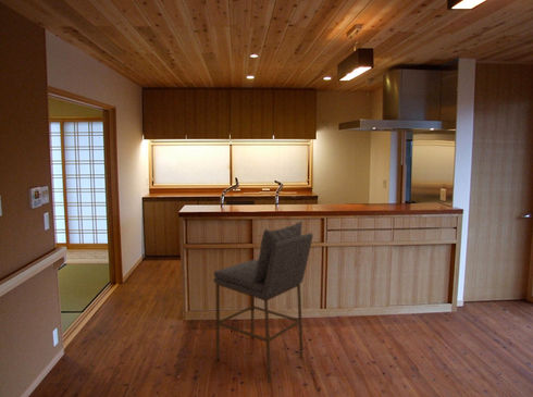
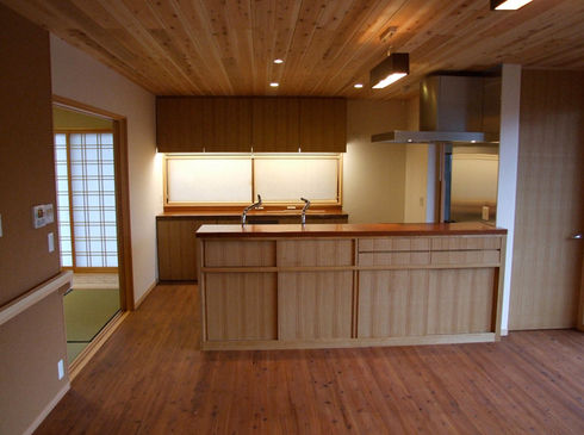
- bar stool [213,221,314,384]
